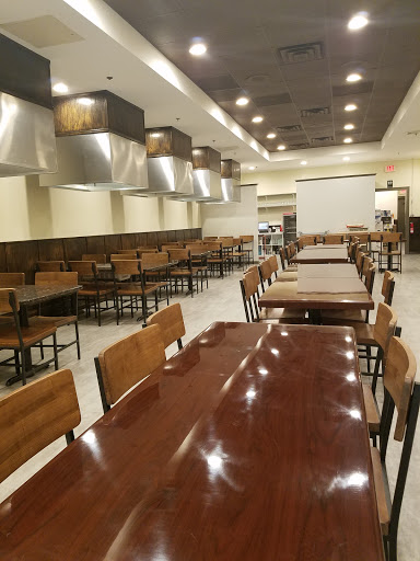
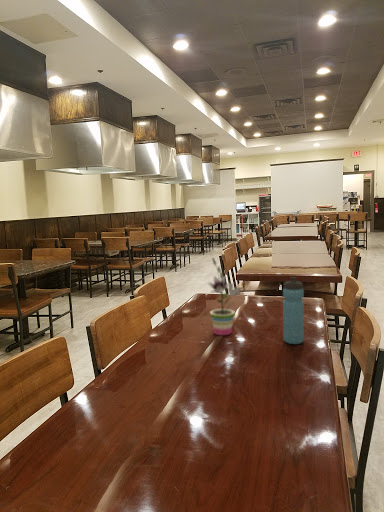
+ potted plant [206,257,246,336]
+ water bottle [282,276,305,345]
